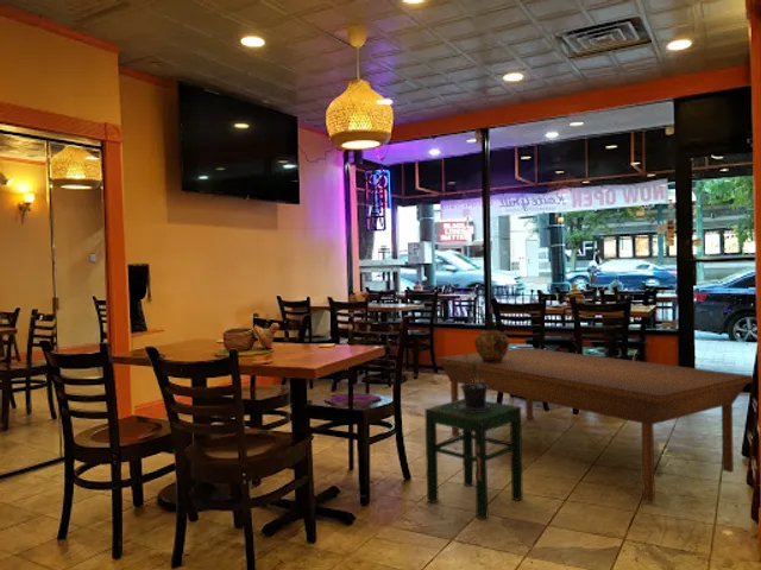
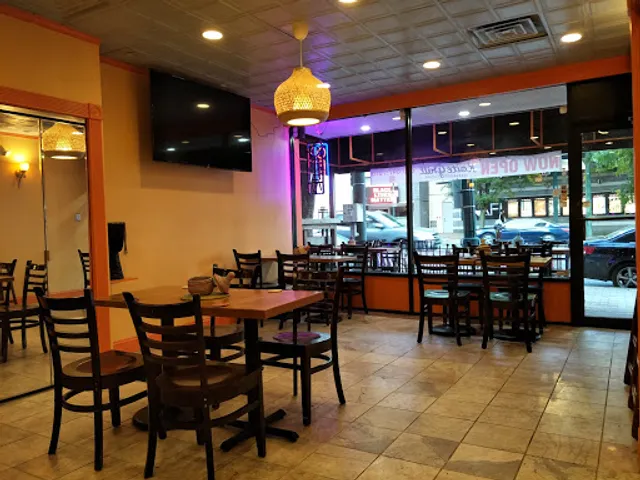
- stool [423,398,524,521]
- potted plant [453,353,492,413]
- ceramic jug [473,318,510,362]
- dining table [436,346,754,504]
